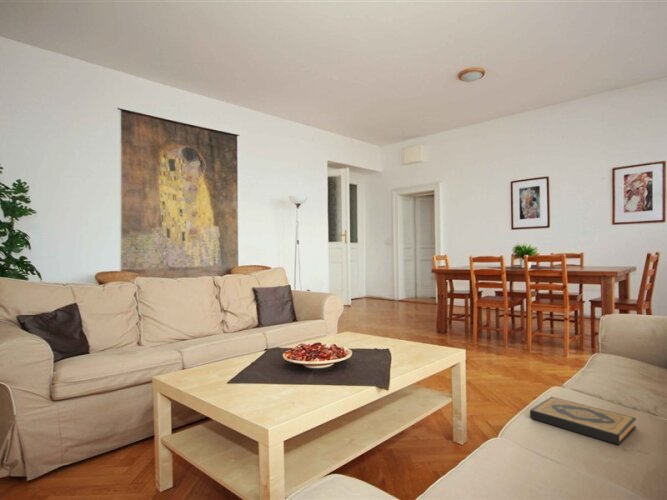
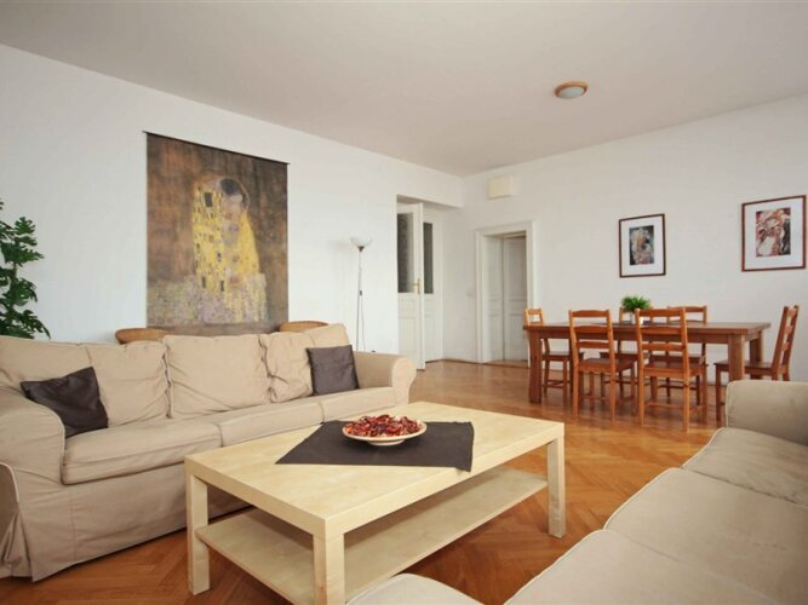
- hardback book [529,396,637,446]
